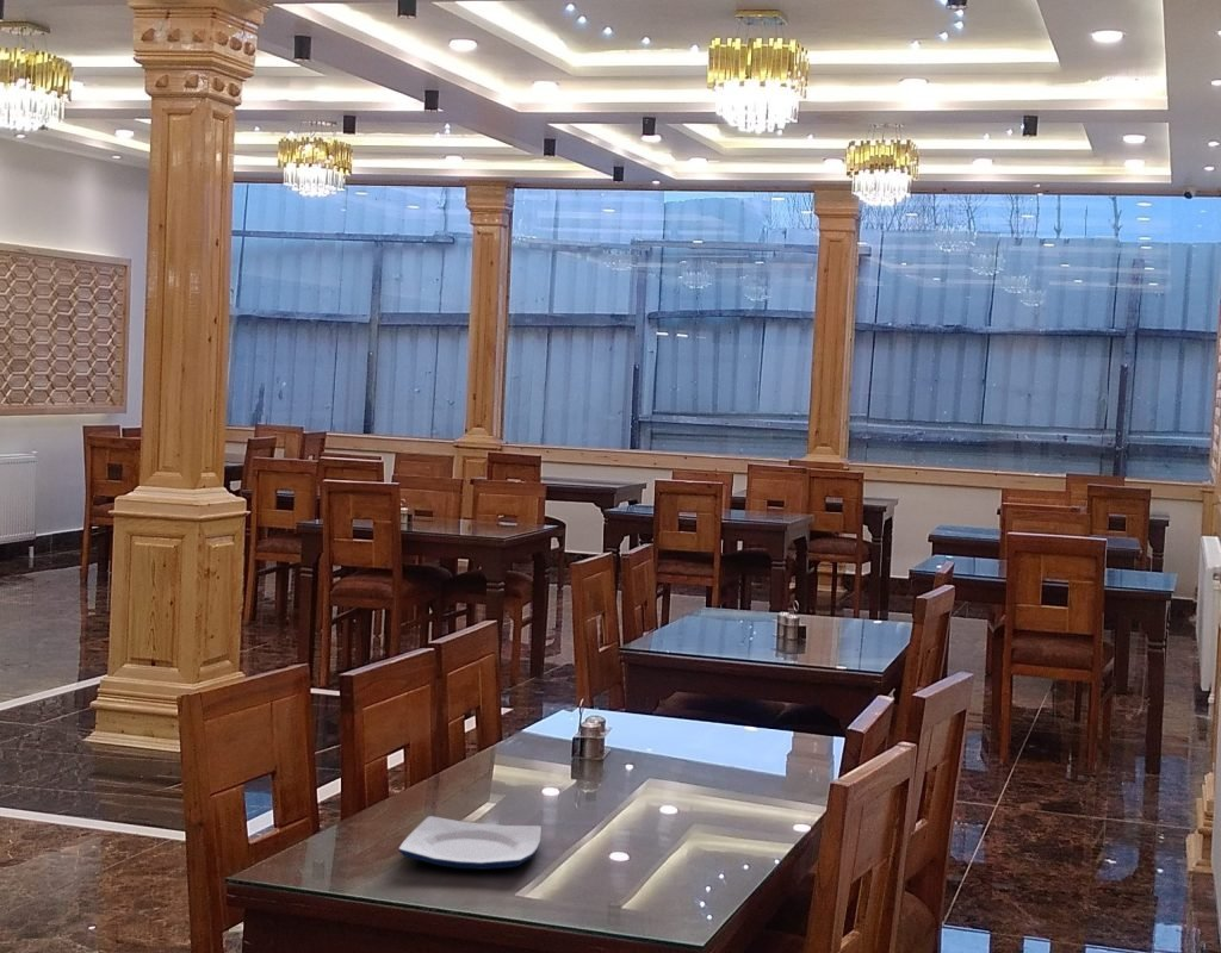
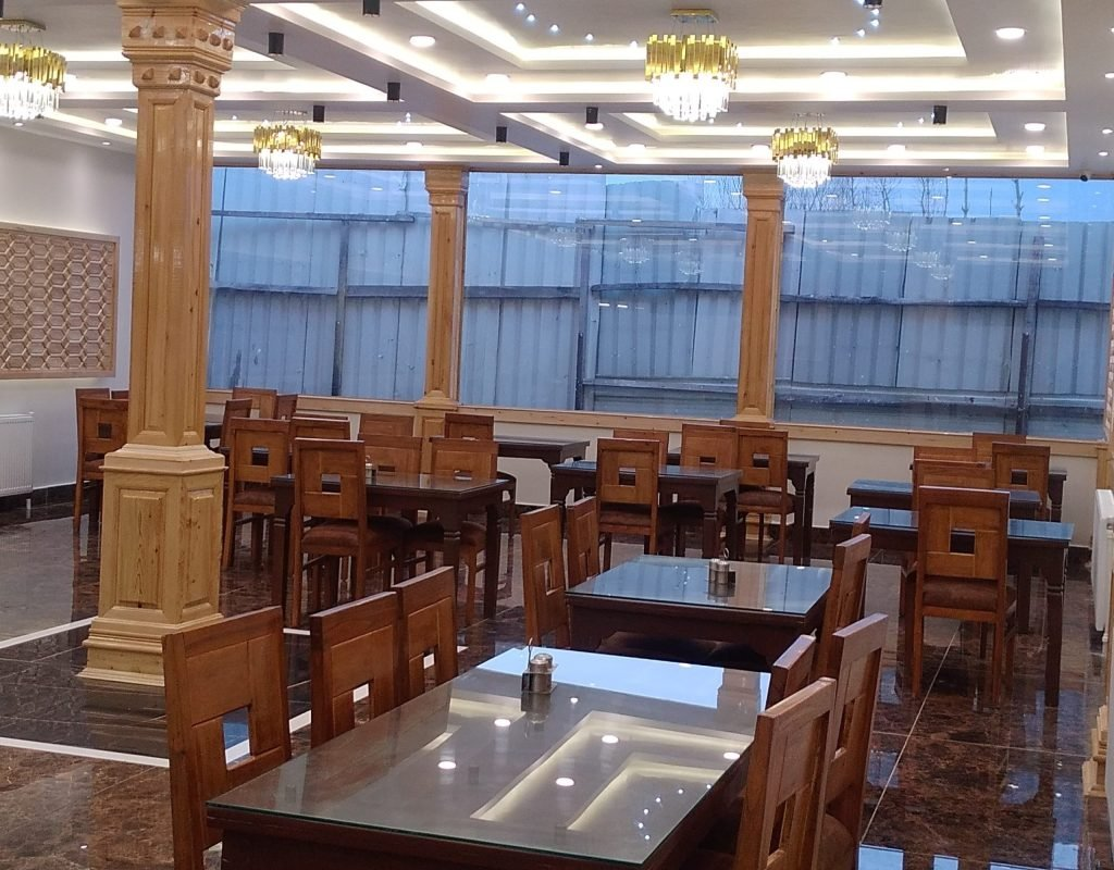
- plate [397,815,543,871]
